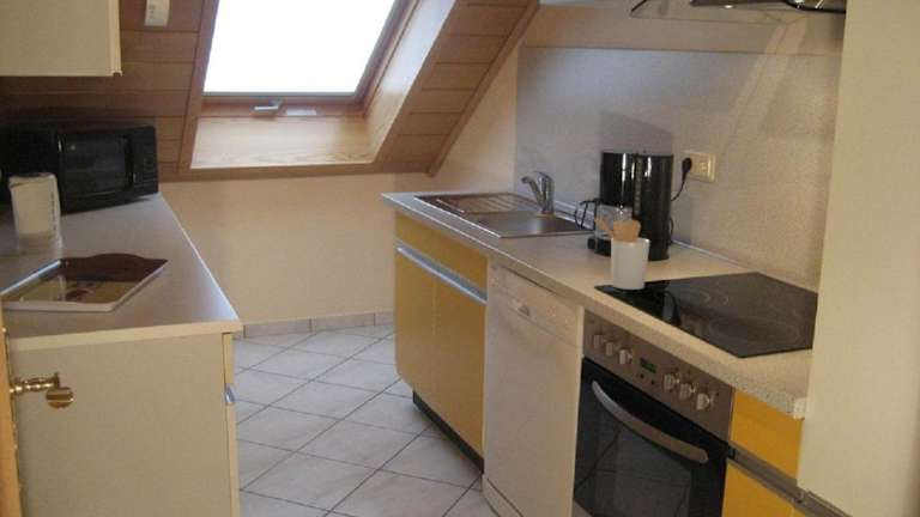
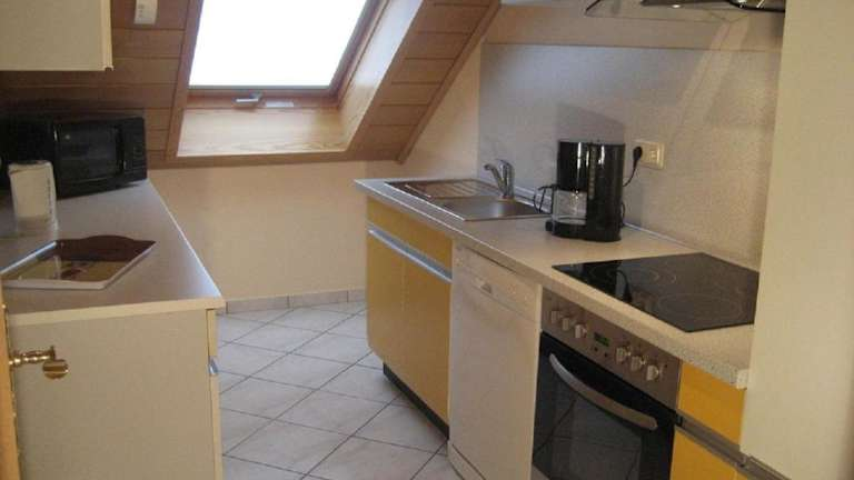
- utensil holder [593,217,650,291]
